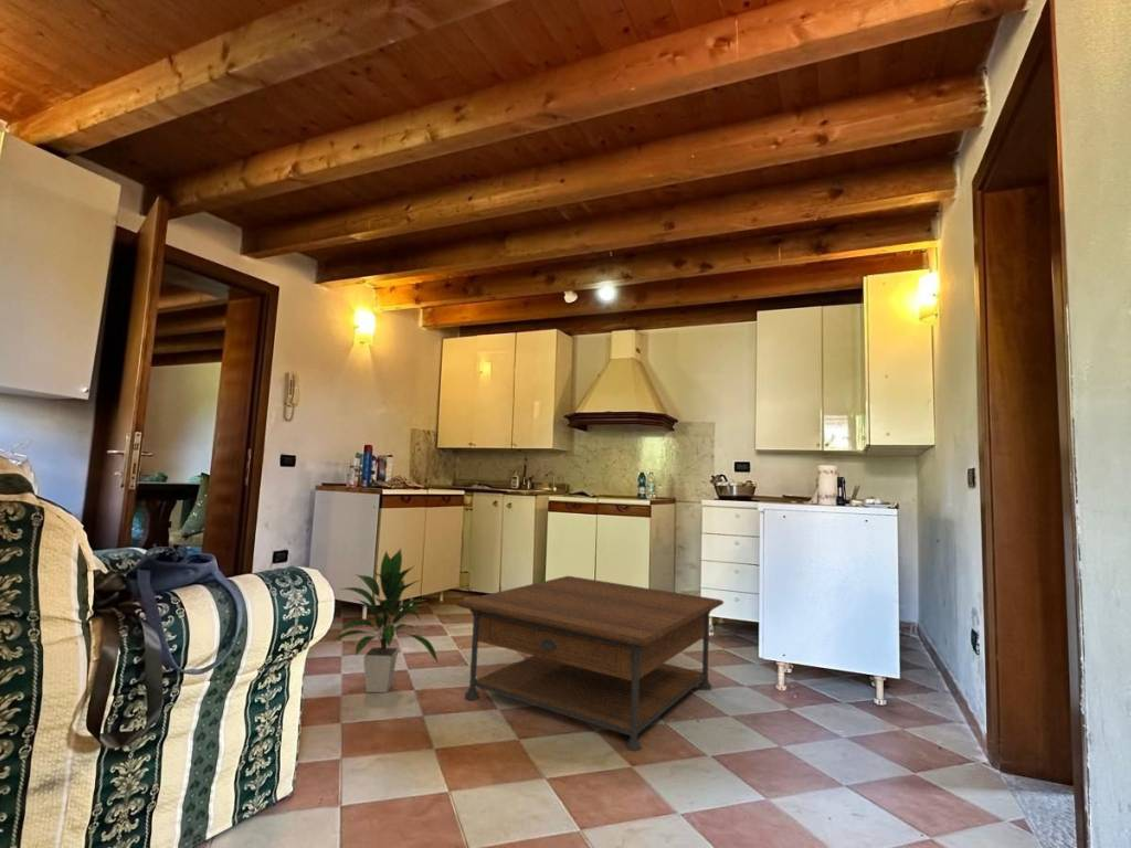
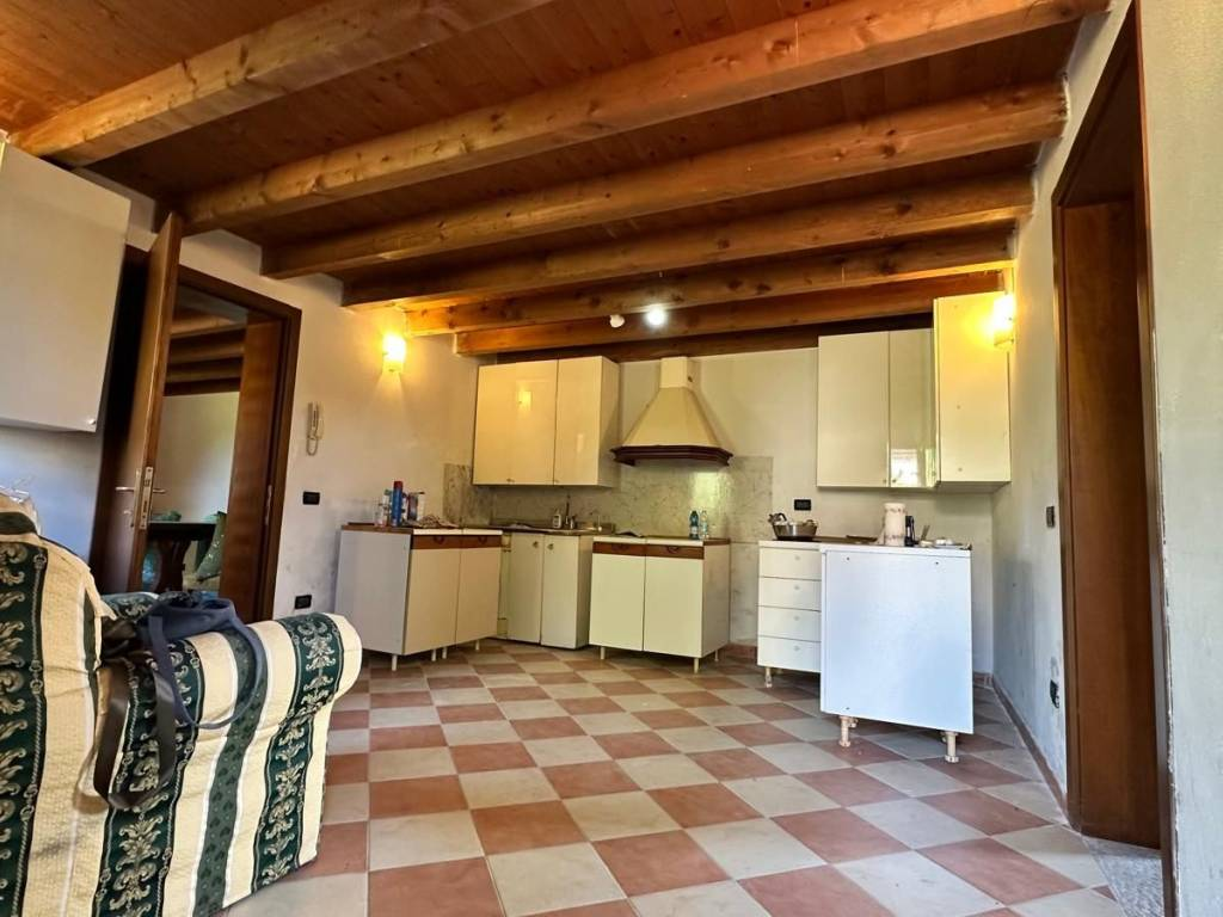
- indoor plant [329,548,440,693]
- coffee table [455,575,725,752]
